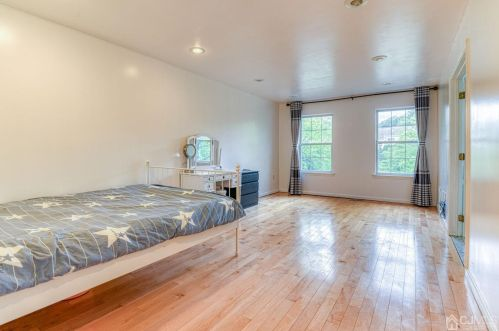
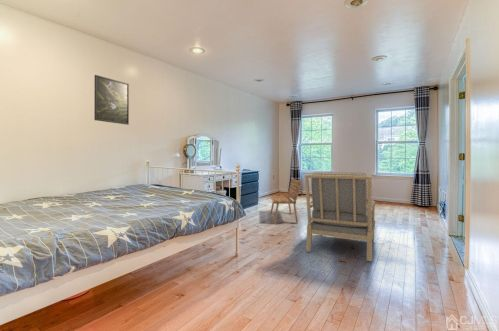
+ armchair [304,171,376,262]
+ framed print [93,74,130,126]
+ bench [269,178,303,224]
